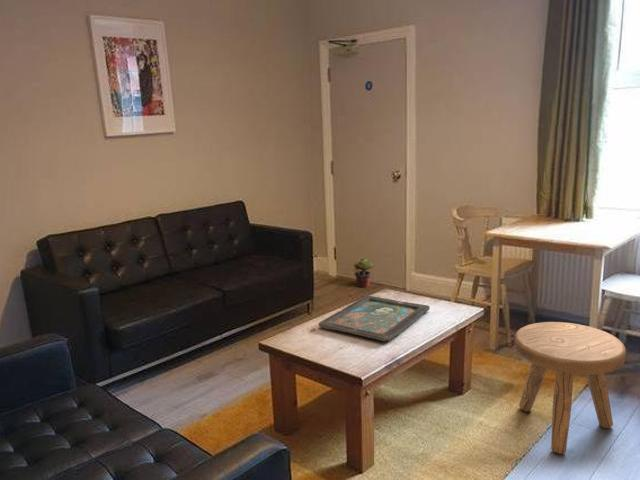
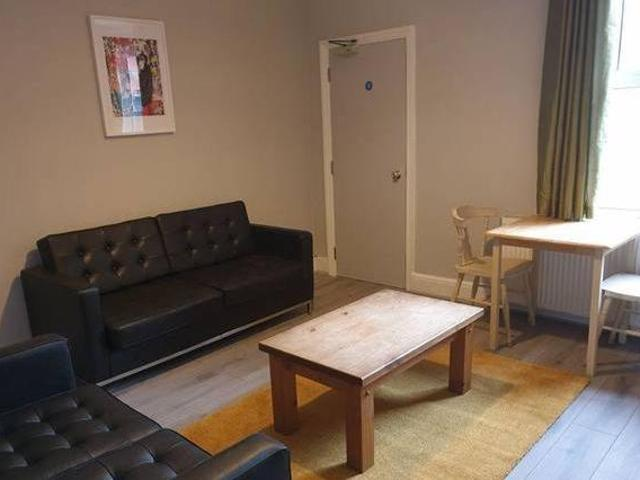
- decorative tray [318,294,431,342]
- stool [514,321,627,455]
- potted plant [351,257,375,288]
